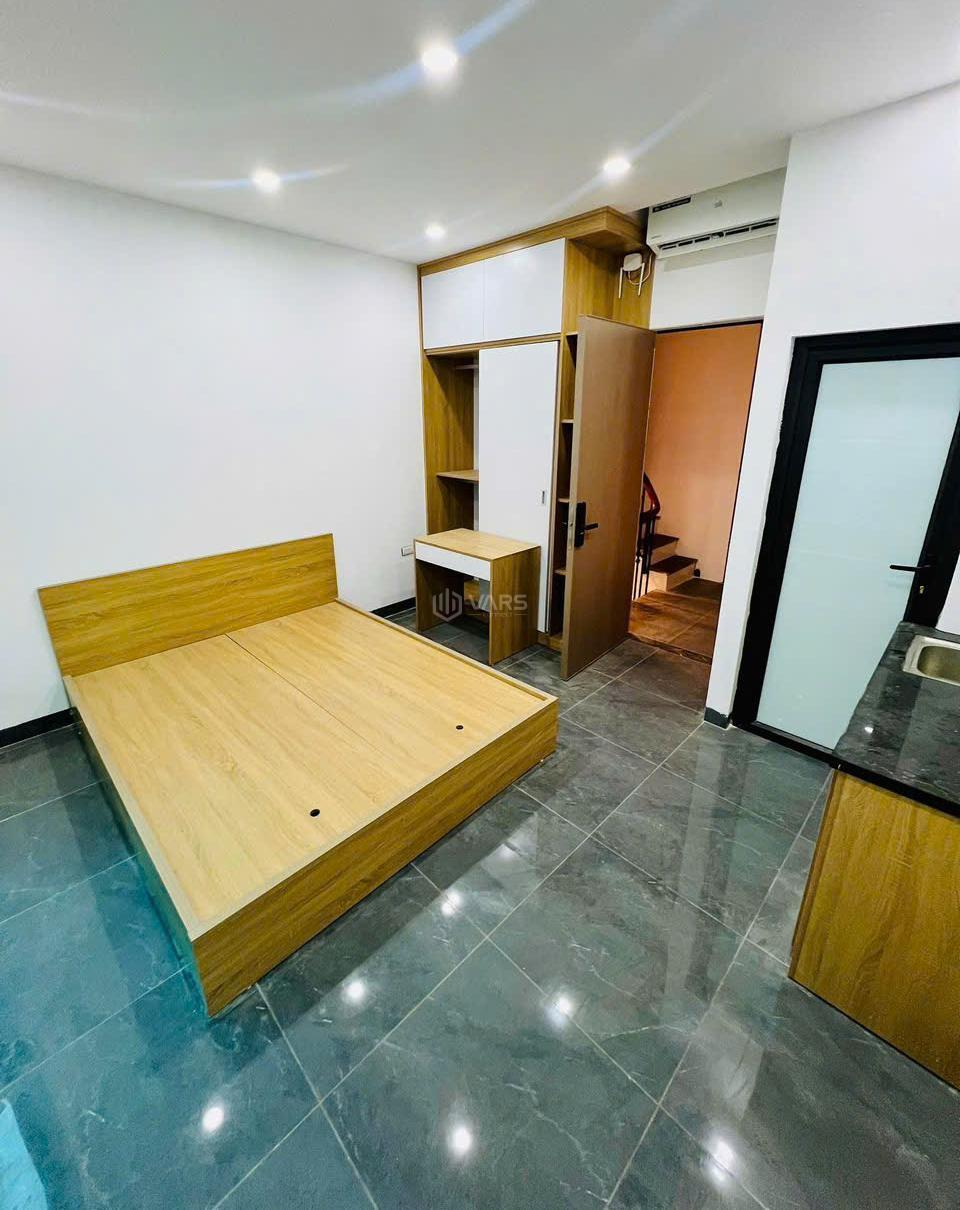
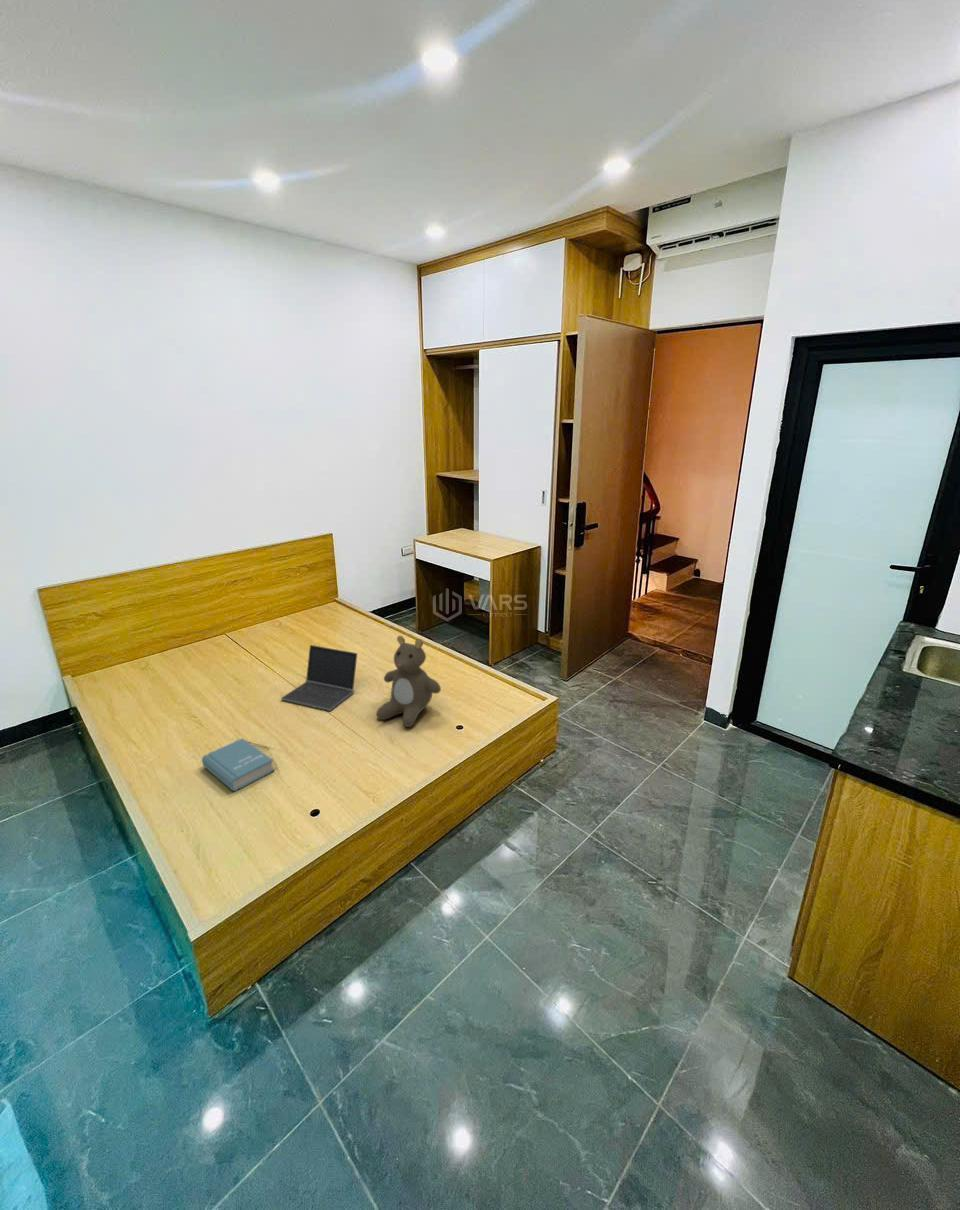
+ book [201,737,275,792]
+ laptop computer [280,644,358,712]
+ teddy bear [375,635,442,728]
